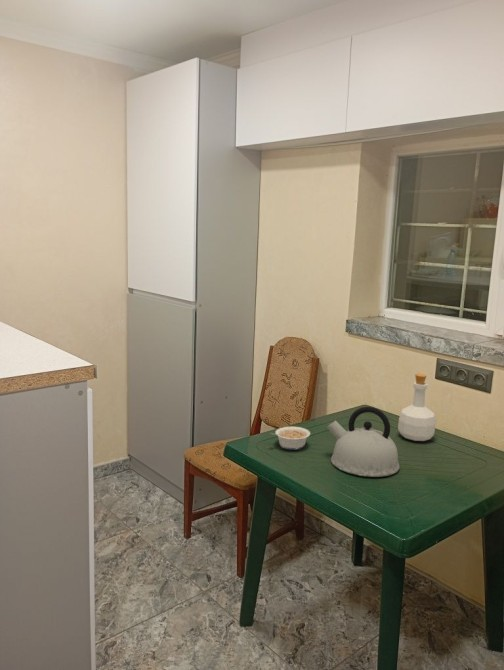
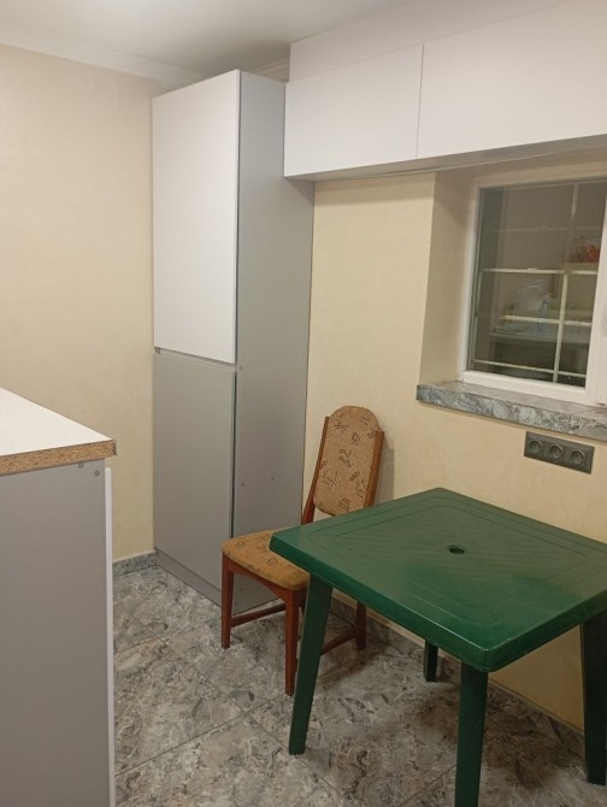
- kettle [326,406,401,478]
- bottle [397,372,437,442]
- legume [270,426,311,451]
